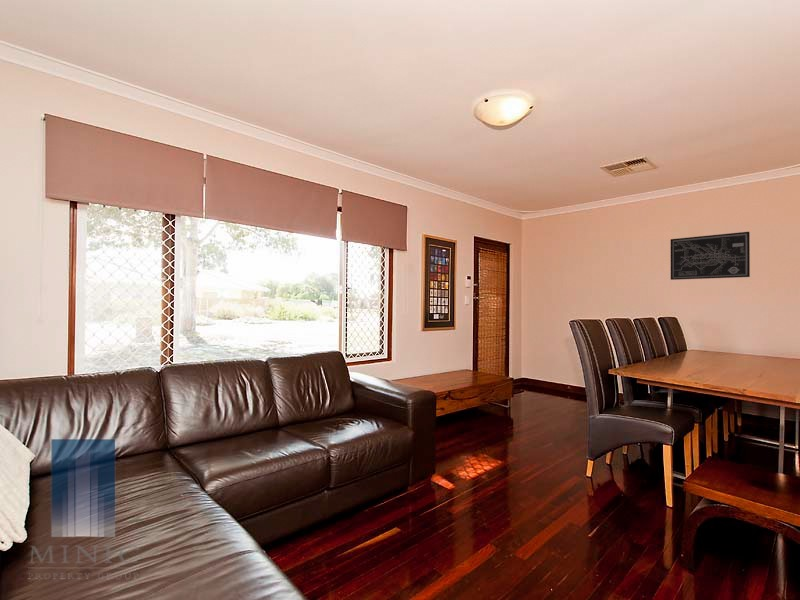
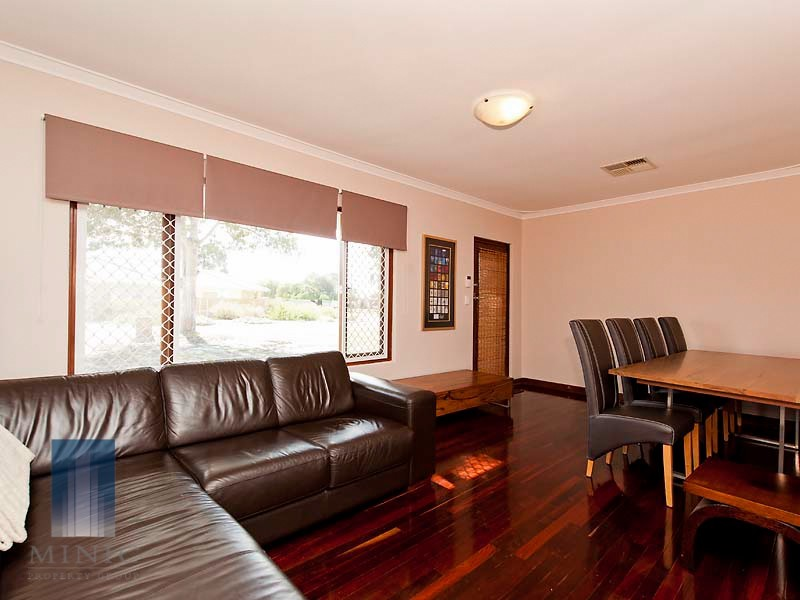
- wall art [670,231,751,281]
